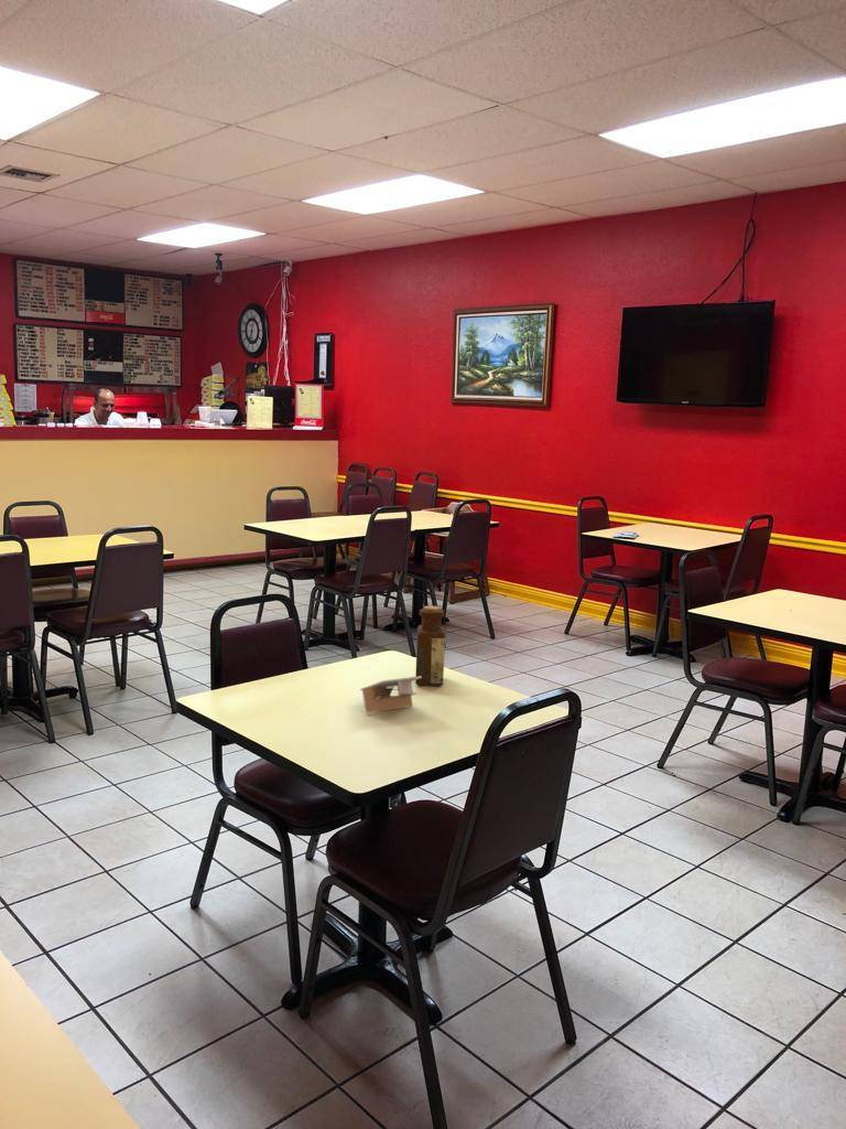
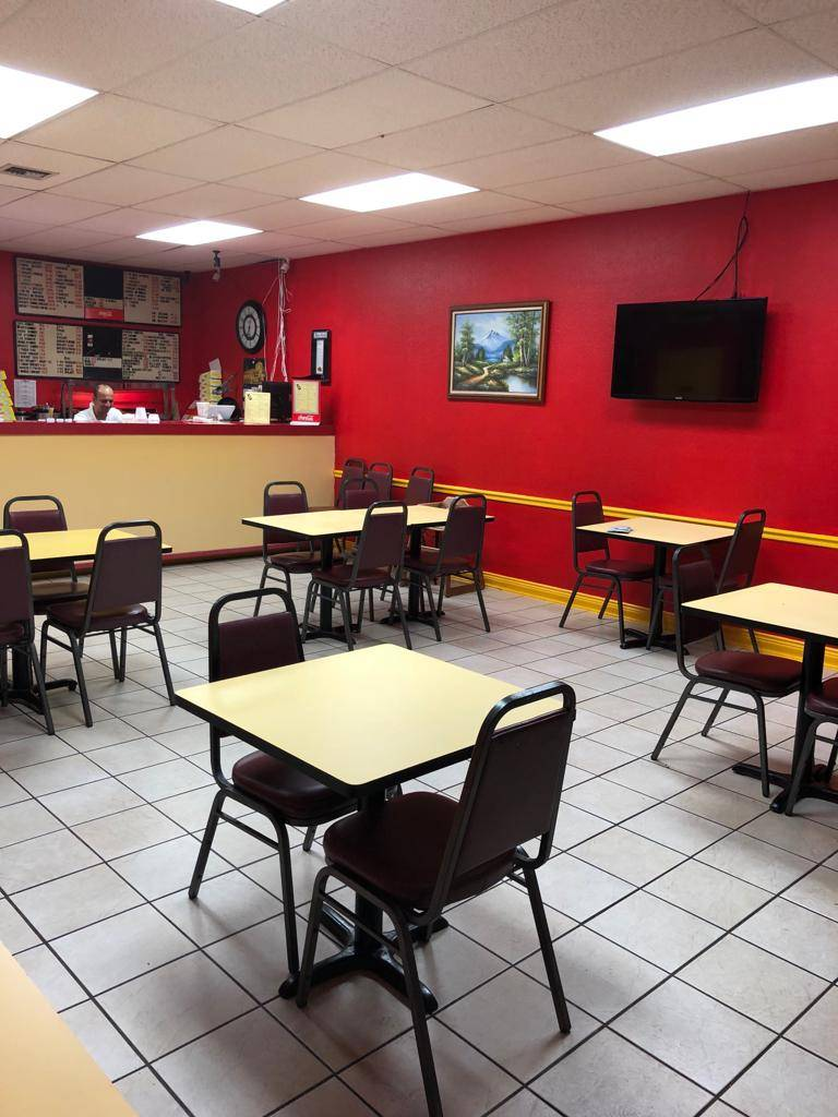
- bottle [414,605,446,687]
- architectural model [359,676,422,714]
